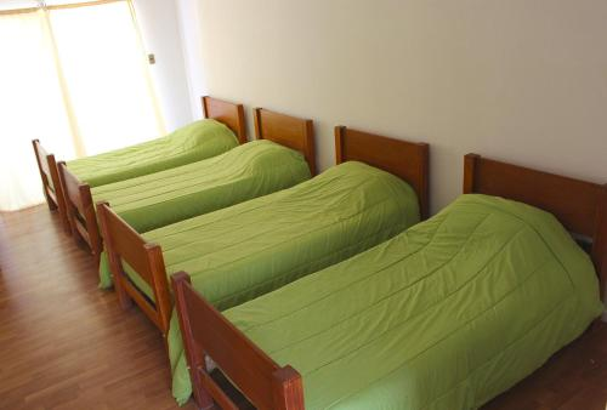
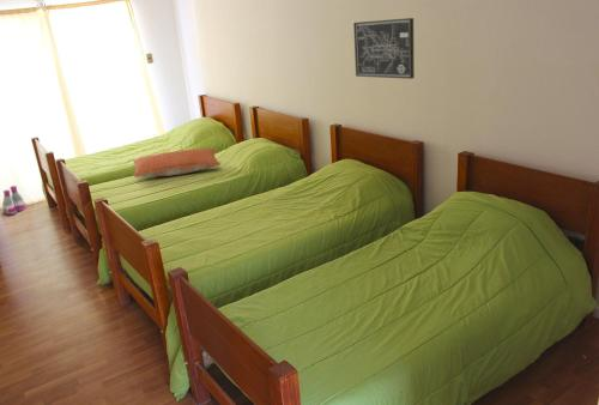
+ pillow [133,147,222,179]
+ wall art [352,17,416,80]
+ boots [1,185,28,216]
